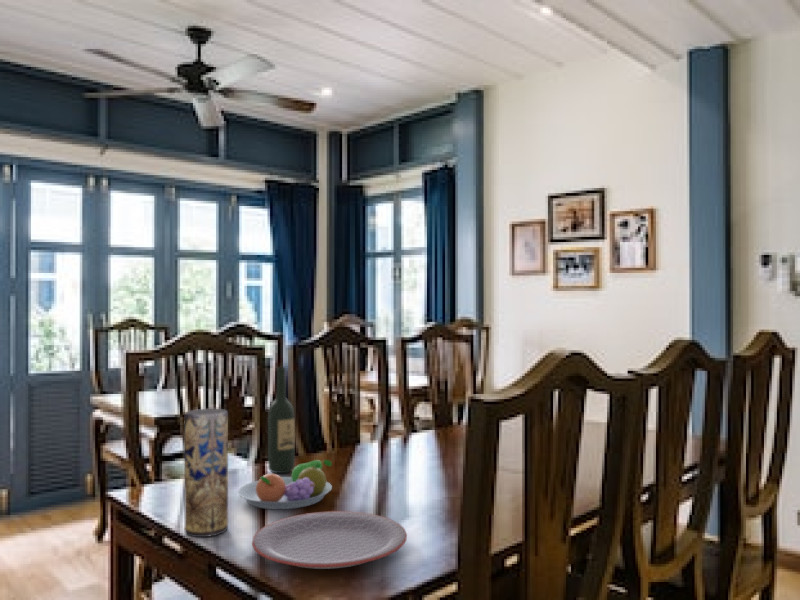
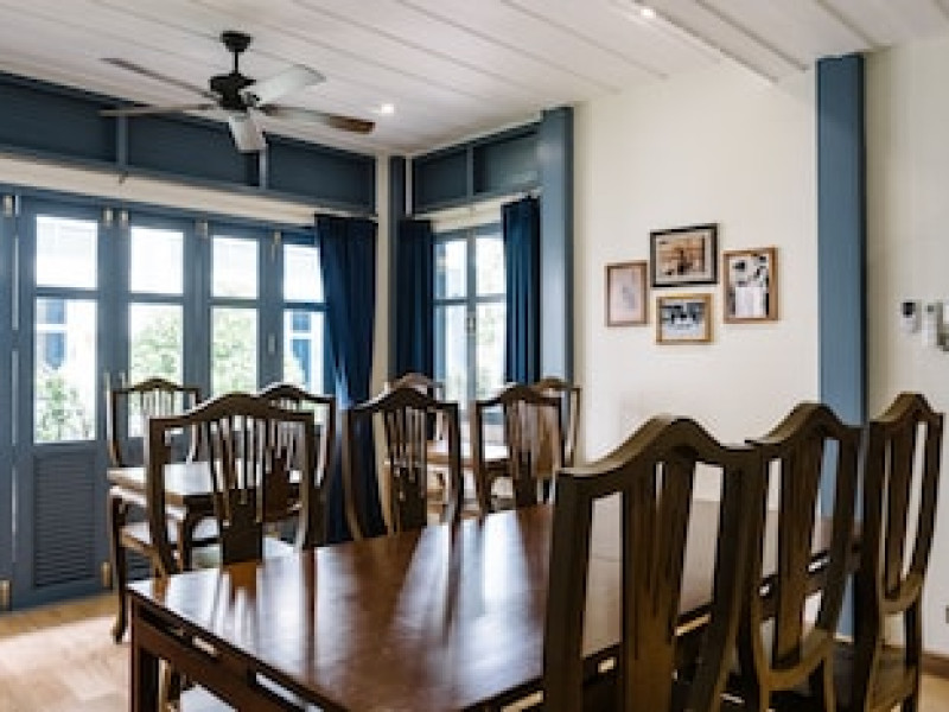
- plate [251,510,408,570]
- wine bottle [267,366,296,474]
- fruit bowl [237,459,333,510]
- vase [184,408,229,538]
